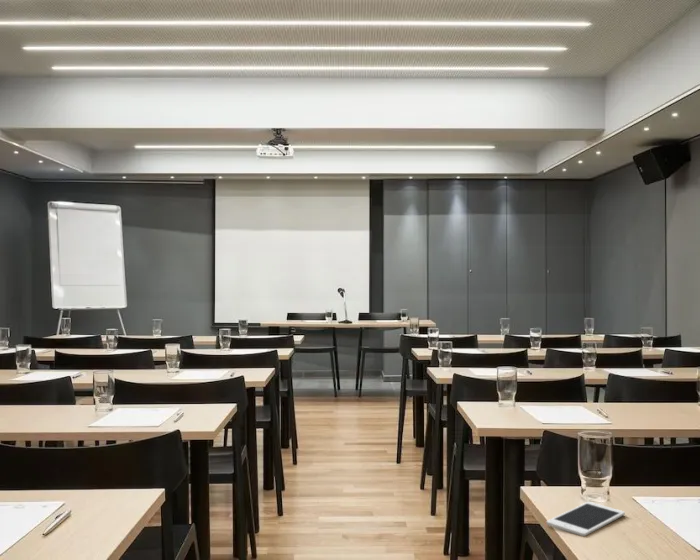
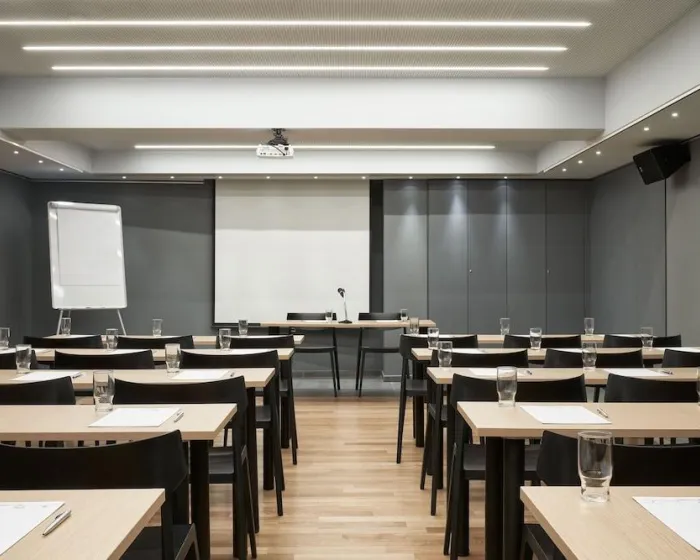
- cell phone [546,501,626,537]
